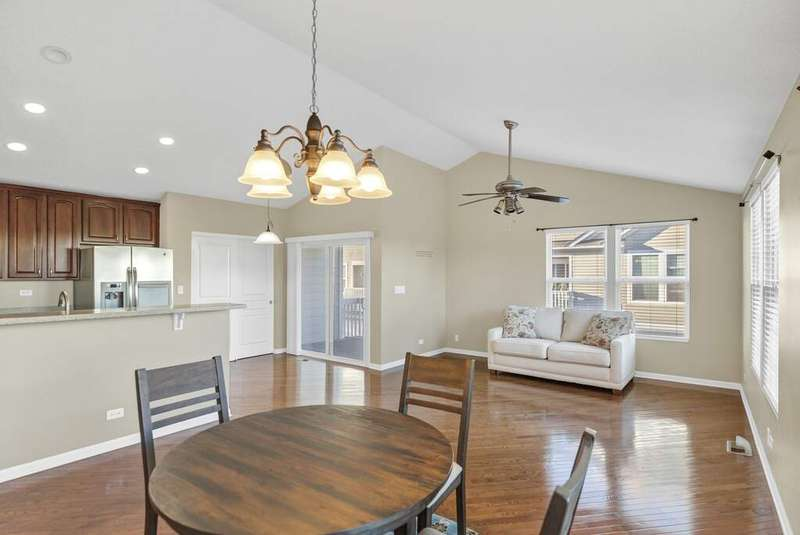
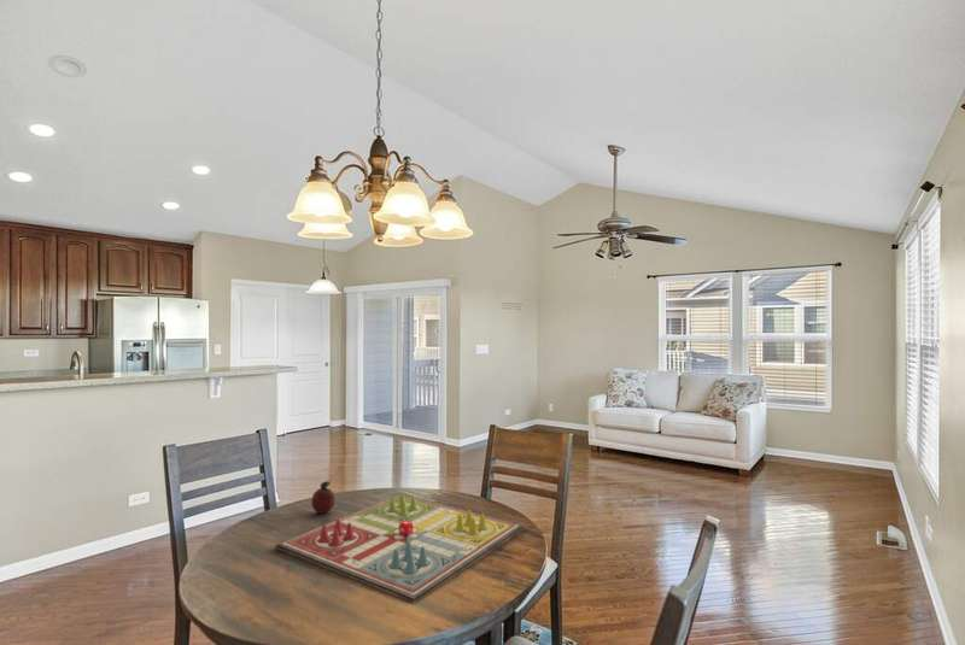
+ gameboard [274,492,527,604]
+ fruit [310,480,337,515]
